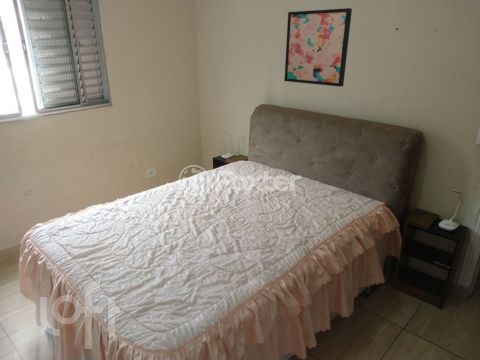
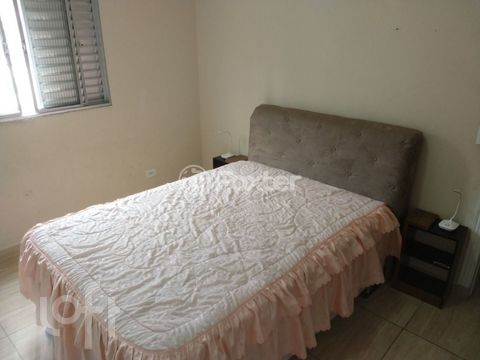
- wall art [283,7,353,88]
